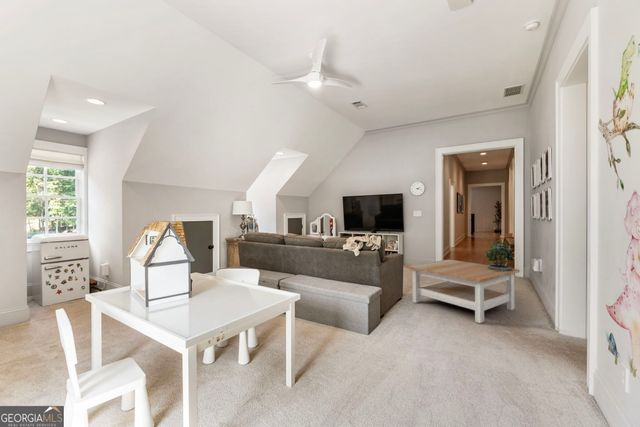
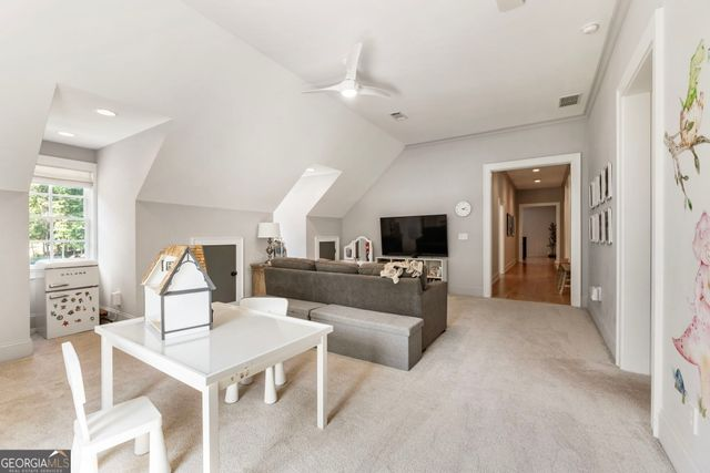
- coffee table [406,258,520,324]
- potted plant [483,239,515,272]
